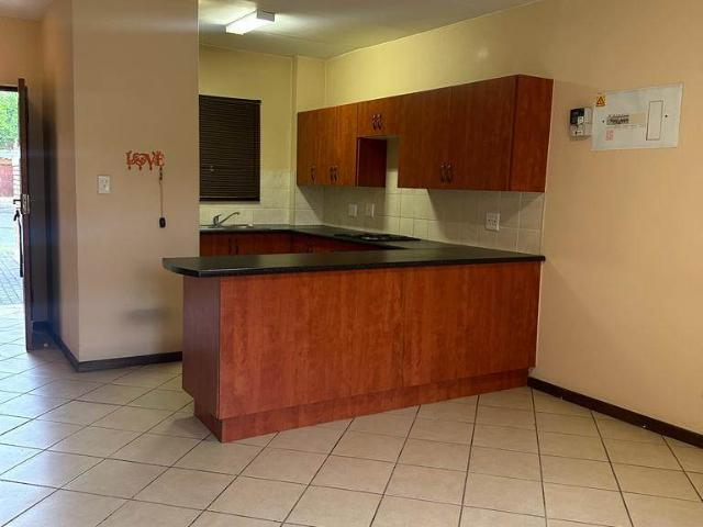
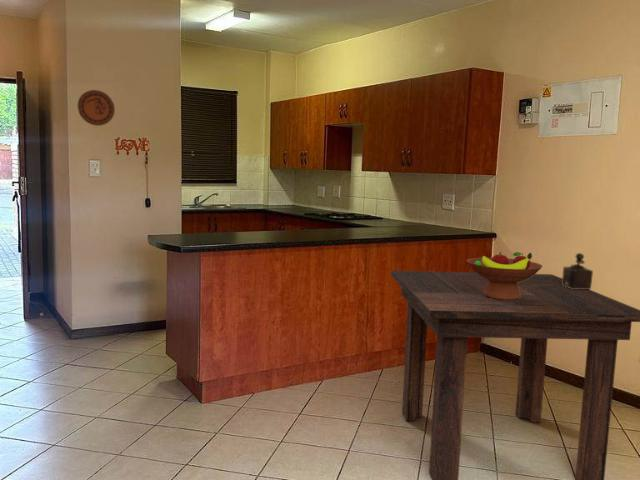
+ fruit bowl [466,251,544,300]
+ pepper mill [561,252,594,290]
+ dining table [390,270,640,480]
+ decorative plate [77,89,116,127]
